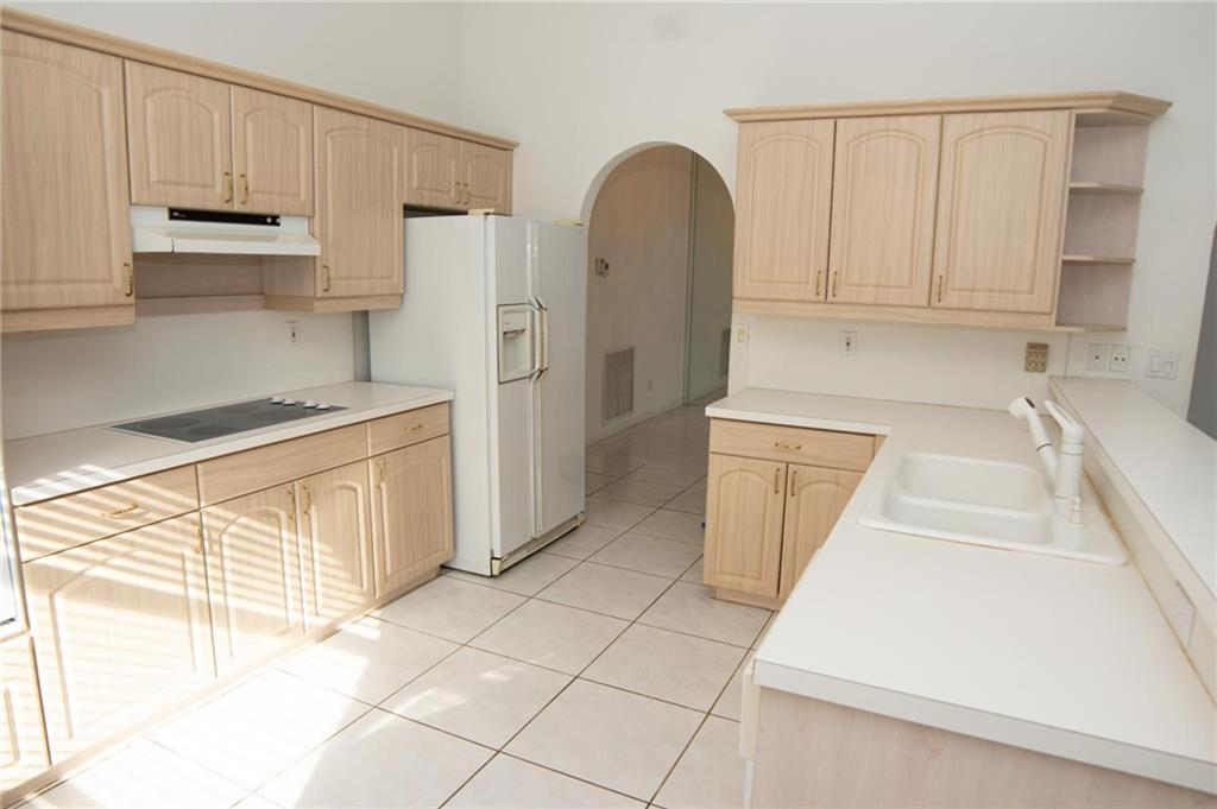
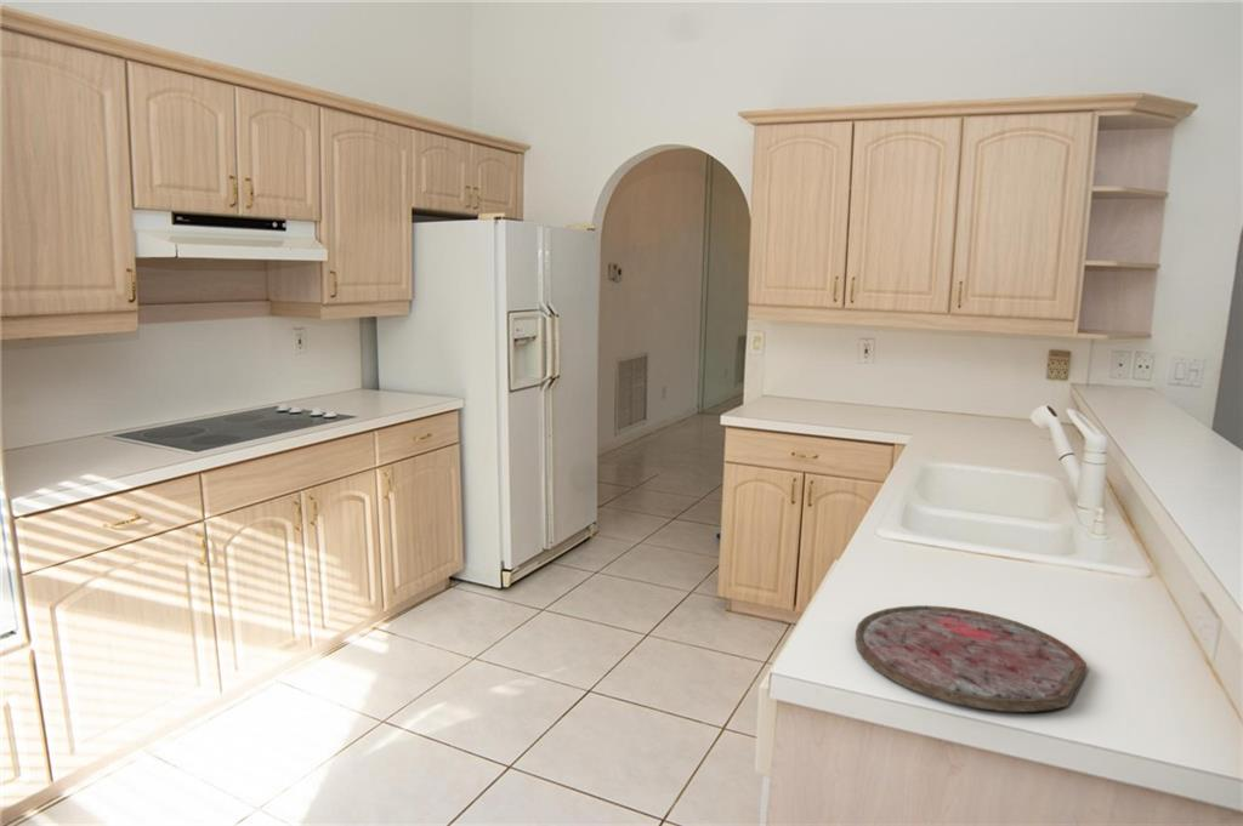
+ cutting board [855,604,1088,713]
